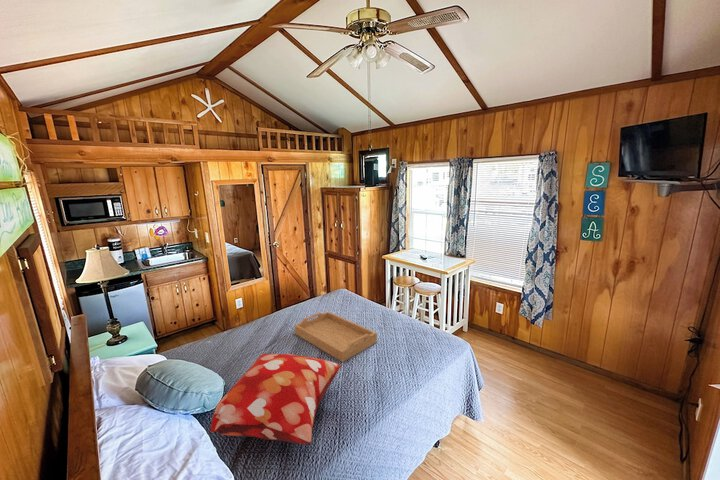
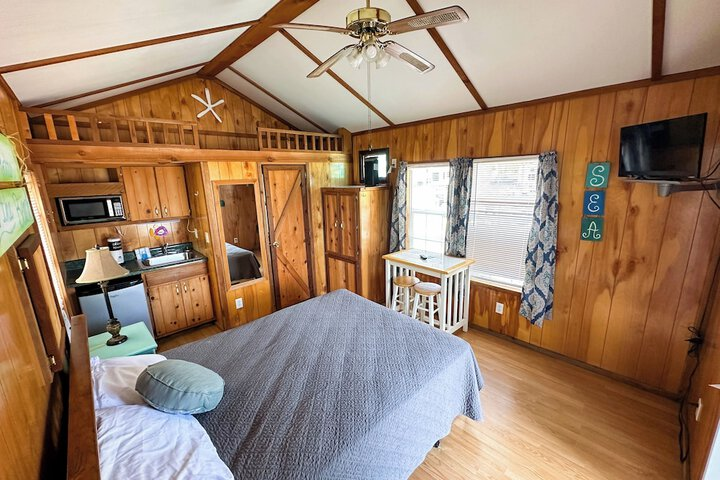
- decorative pillow [210,353,341,445]
- serving tray [293,311,378,363]
